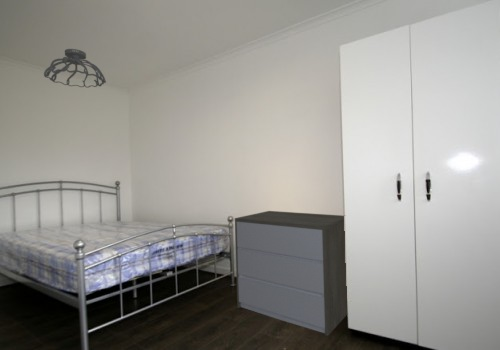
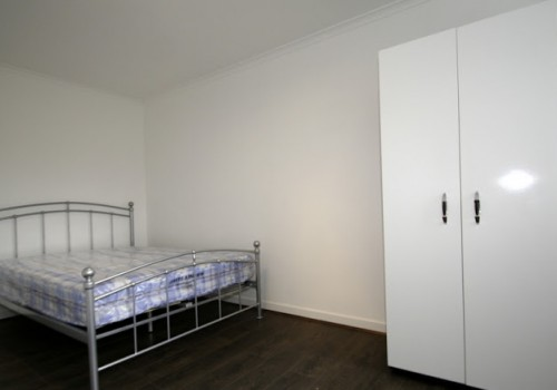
- ceiling light fixture [43,48,107,89]
- dresser [234,210,348,337]
